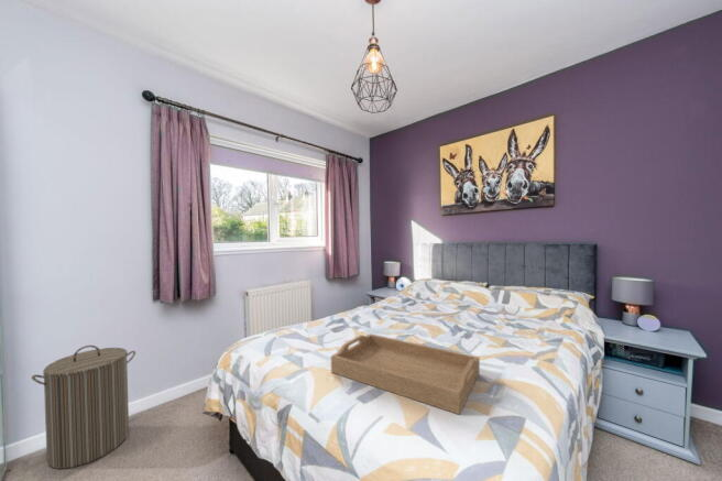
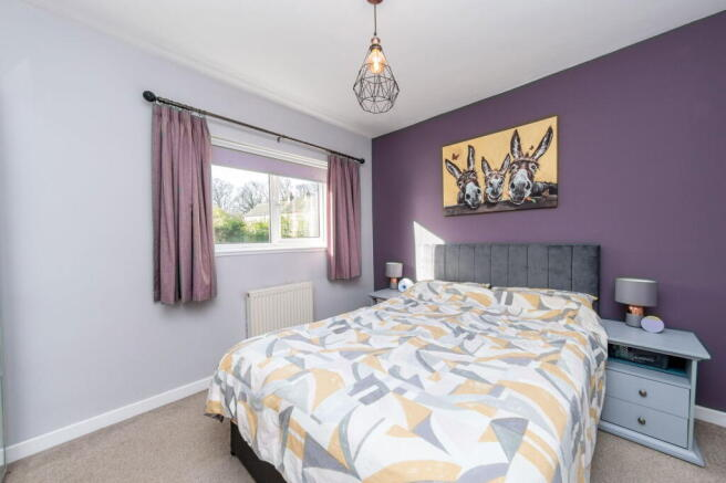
- serving tray [330,332,481,416]
- laundry hamper [31,345,136,470]
